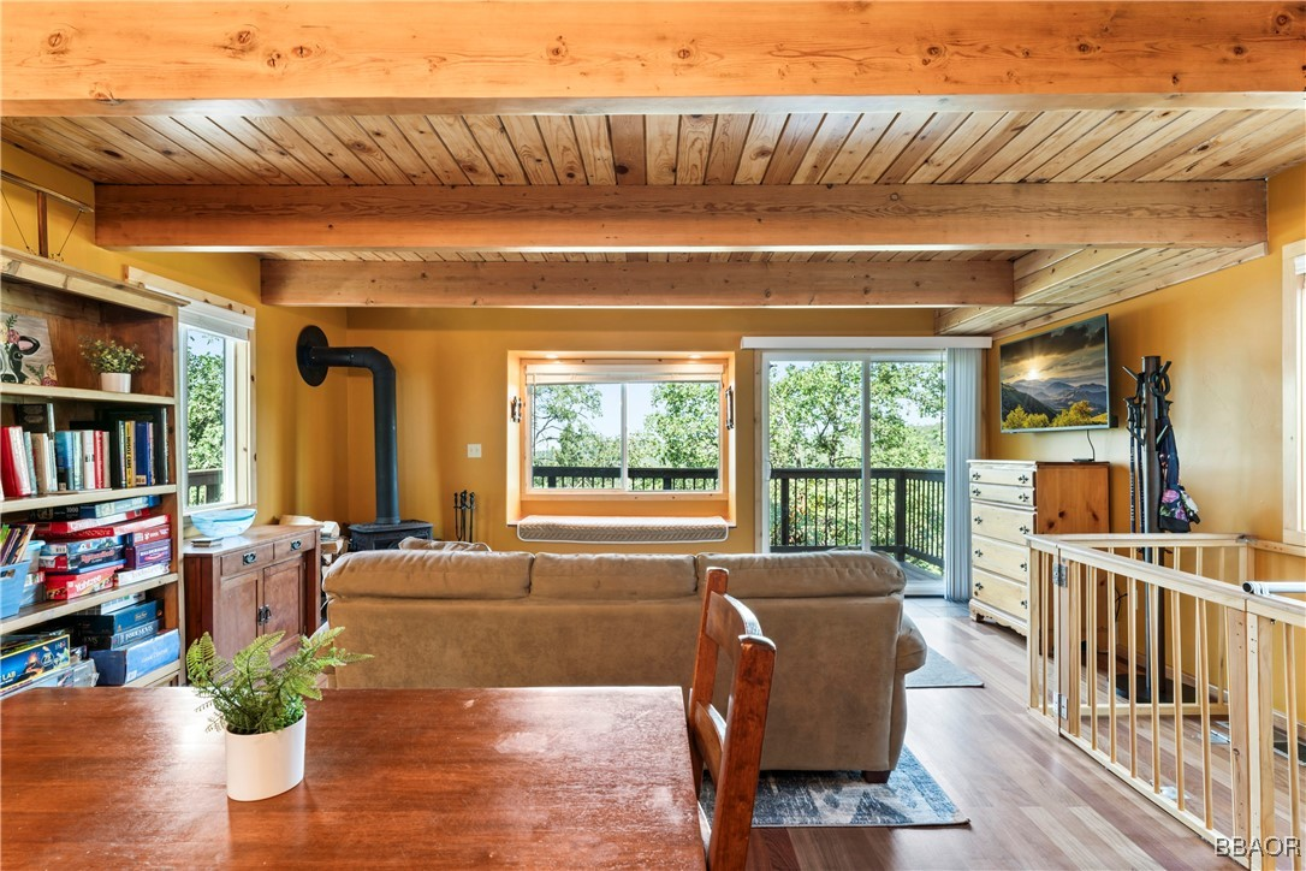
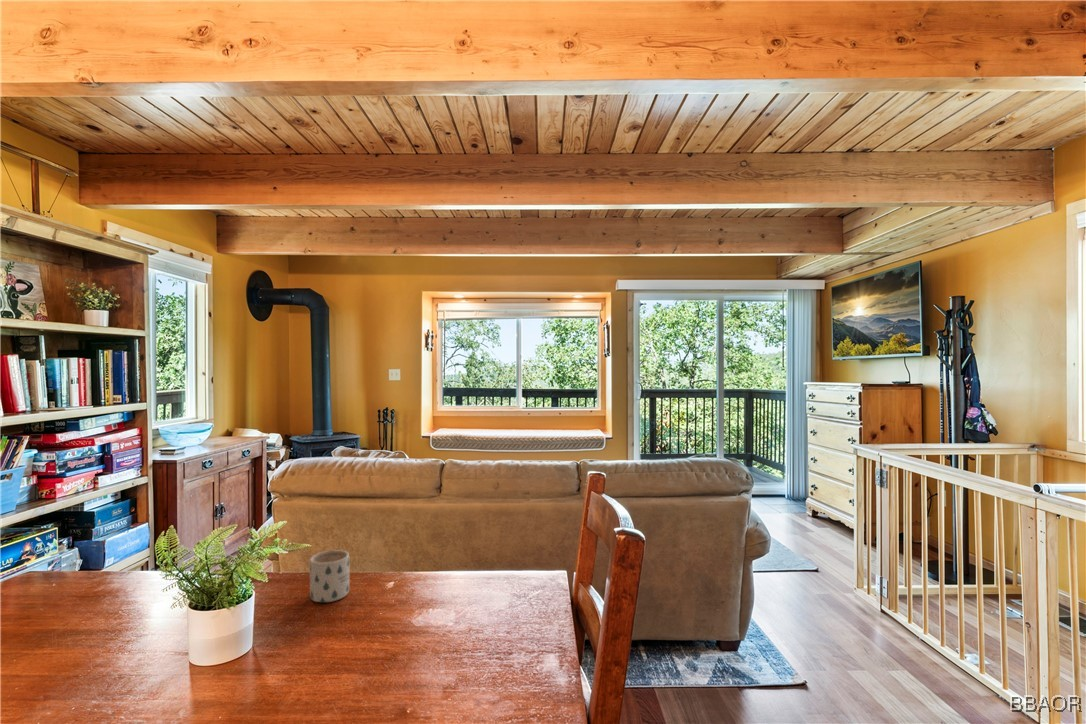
+ mug [309,549,350,604]
